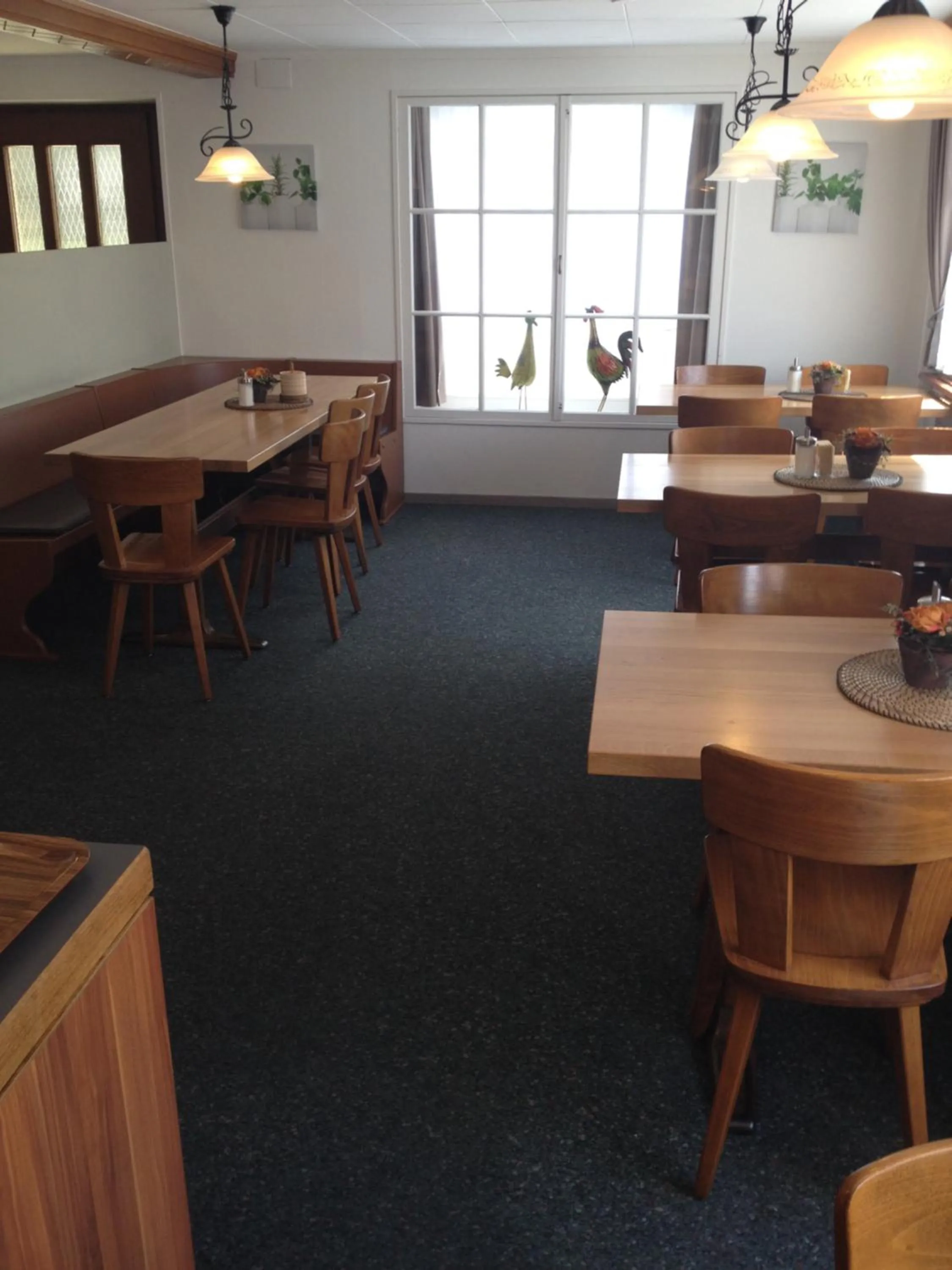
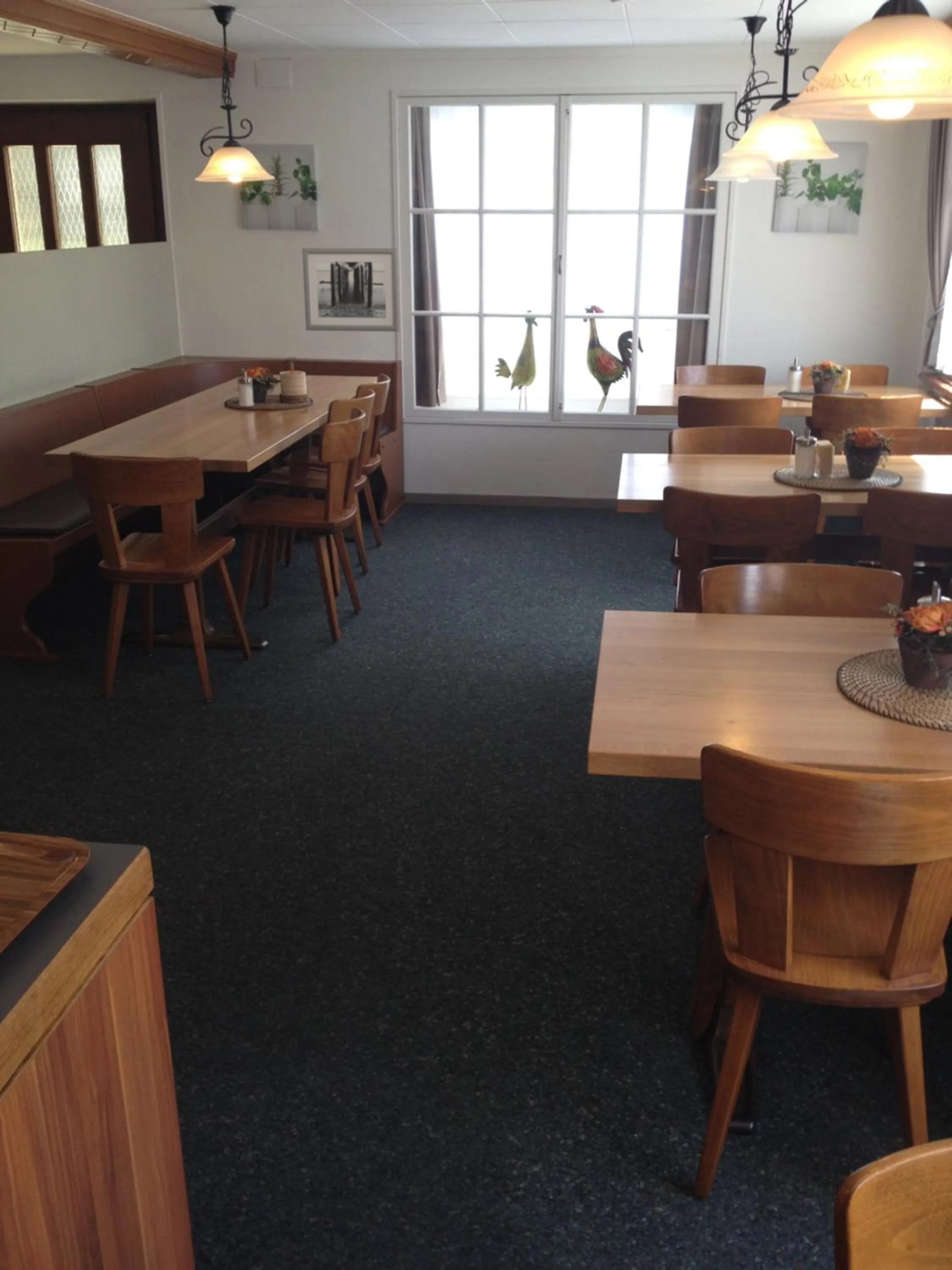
+ wall art [302,248,400,332]
